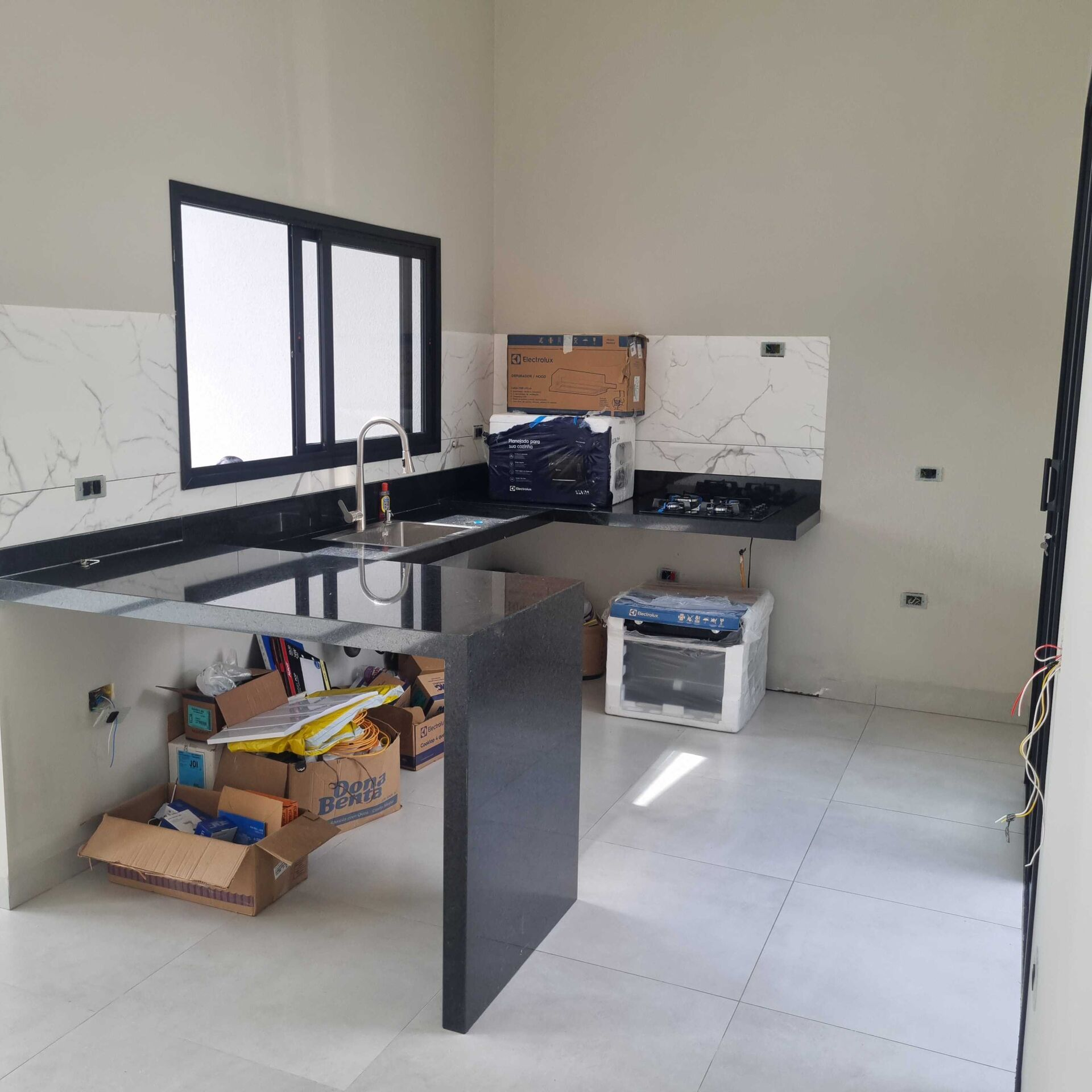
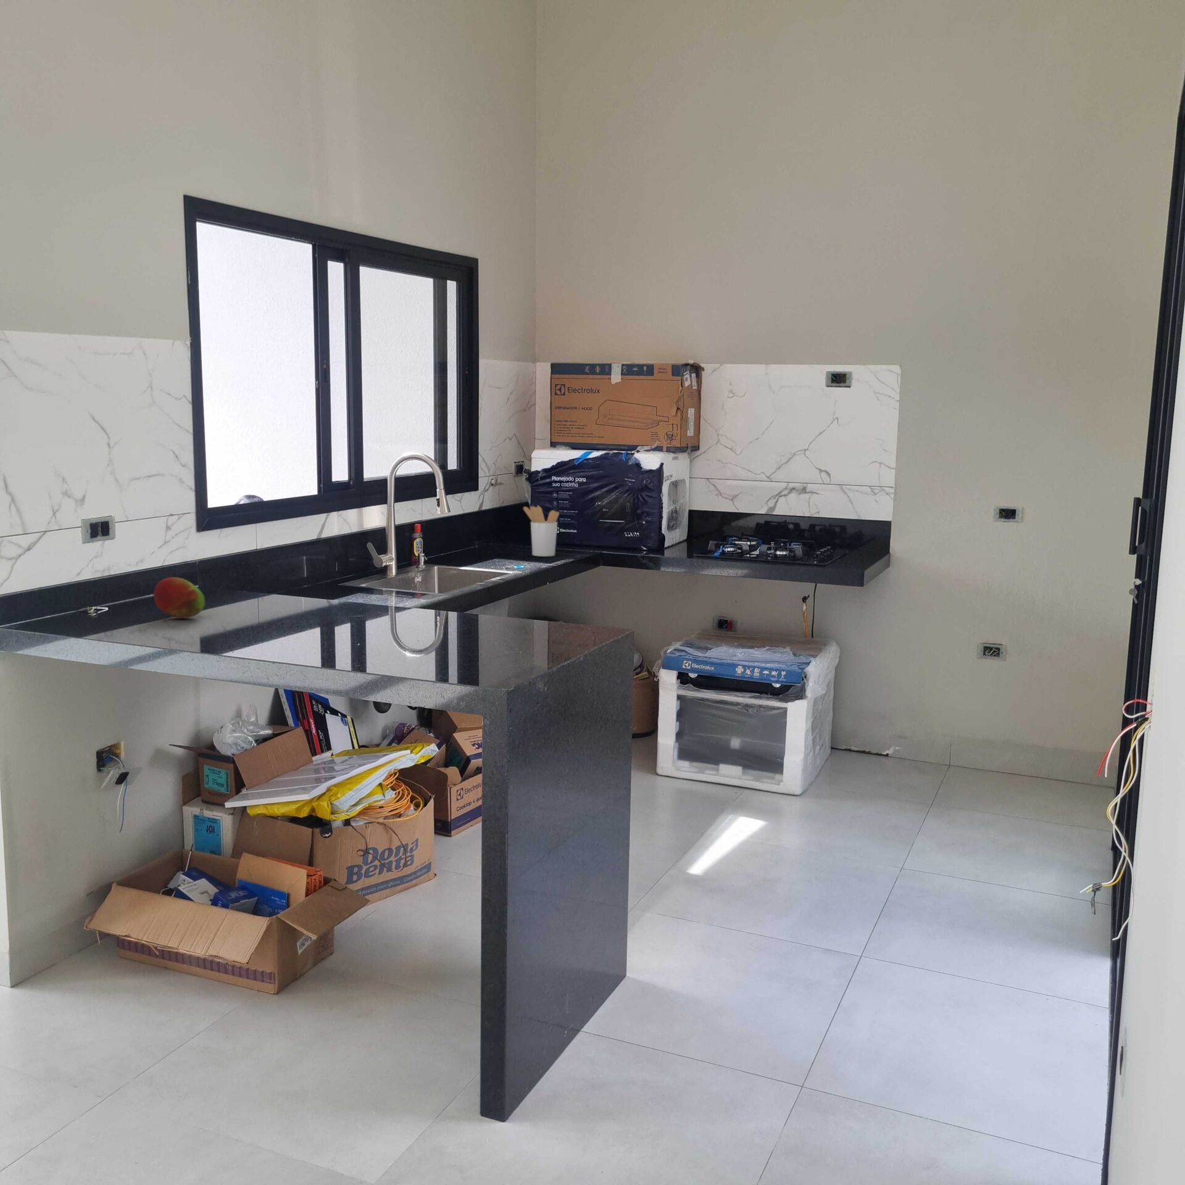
+ utensil holder [523,506,560,558]
+ fruit [153,576,205,619]
